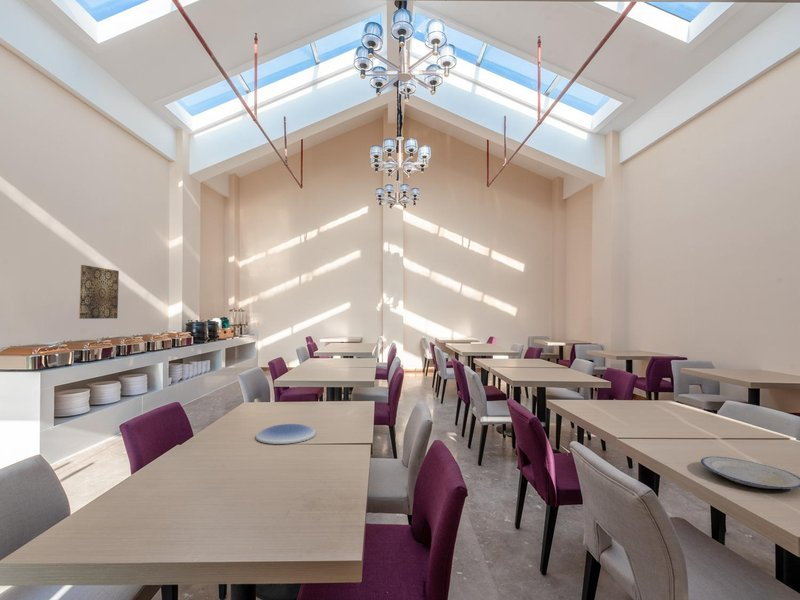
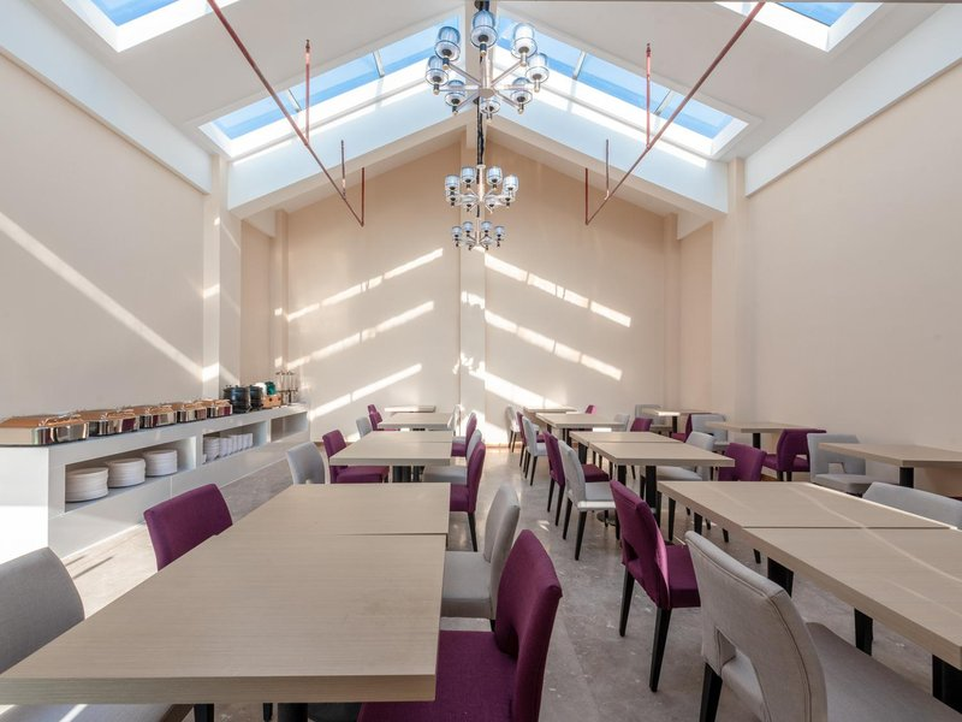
- plate [700,456,800,490]
- wall art [78,264,120,320]
- plate [255,423,317,445]
